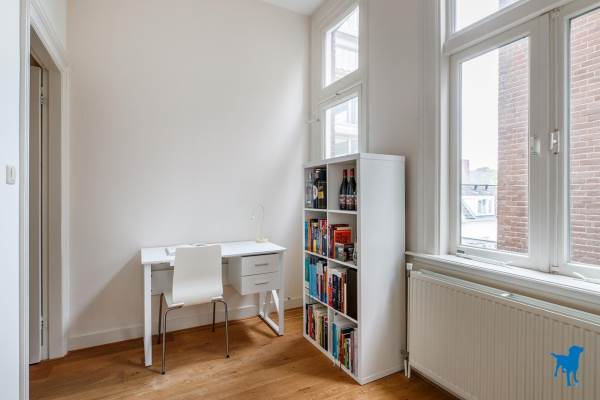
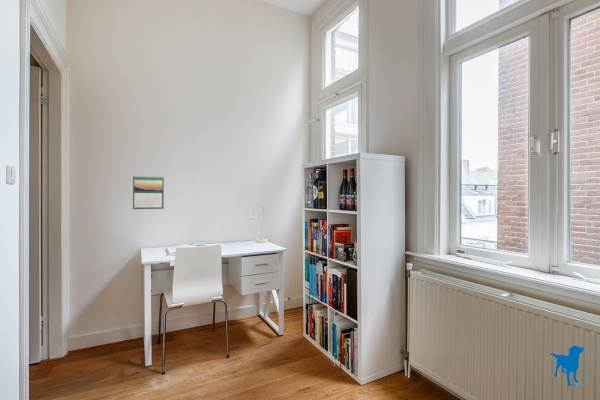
+ calendar [132,175,165,210]
